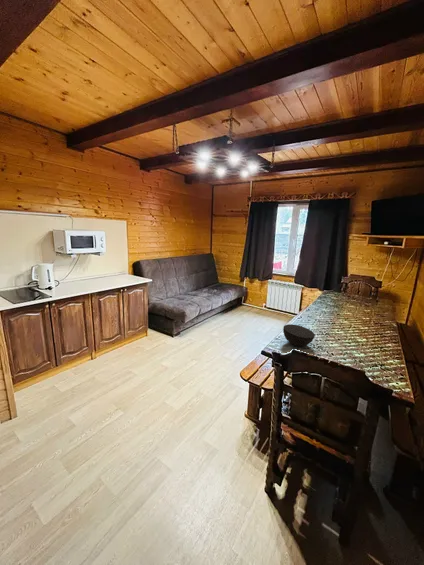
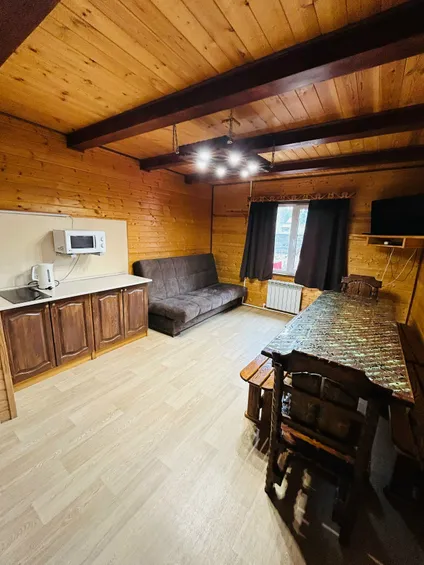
- bowl [282,323,316,347]
